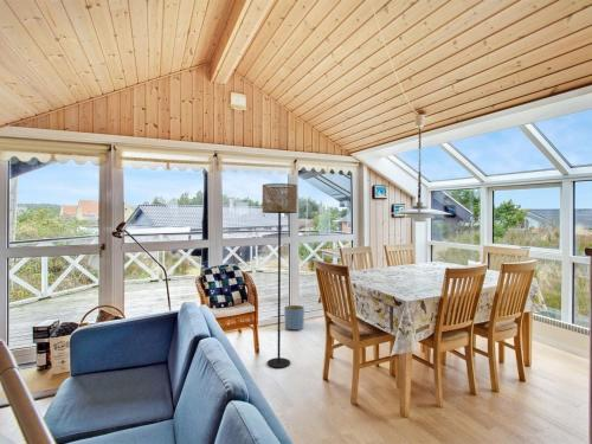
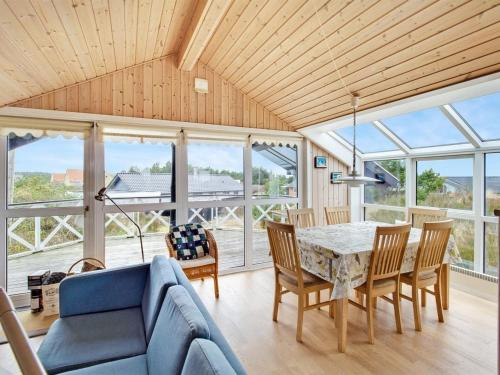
- floor lamp [262,182,298,369]
- planter [283,304,305,332]
